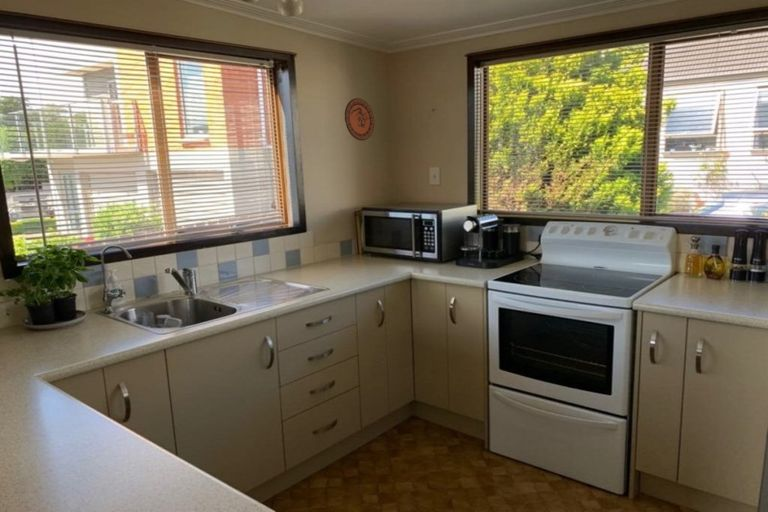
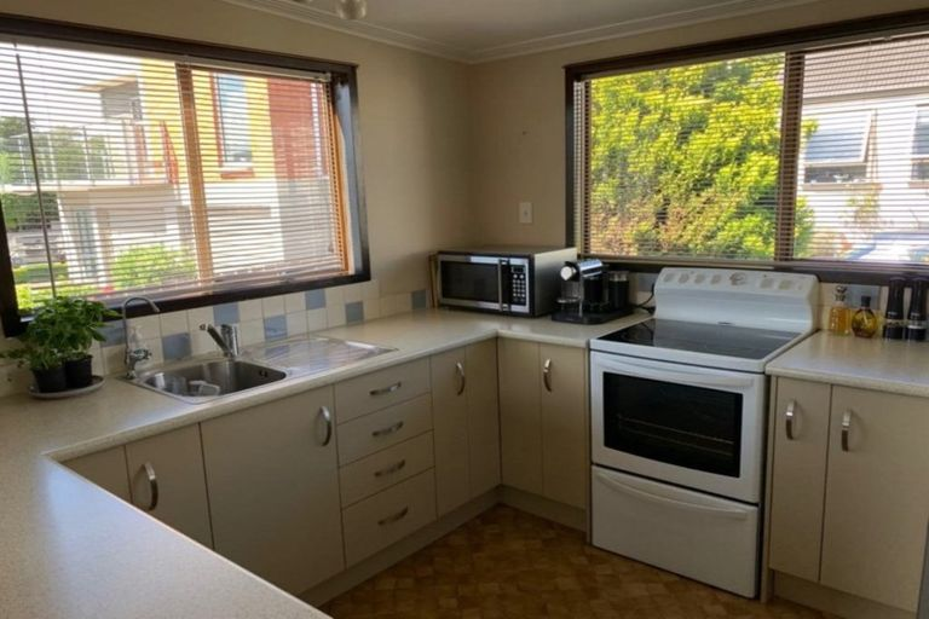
- decorative plate [344,97,375,142]
